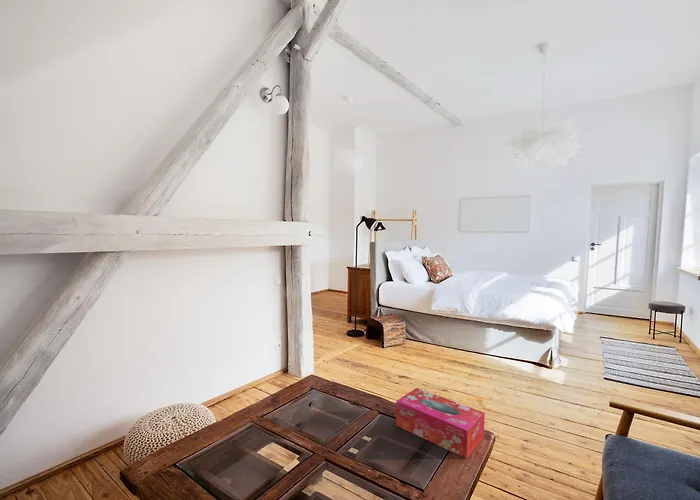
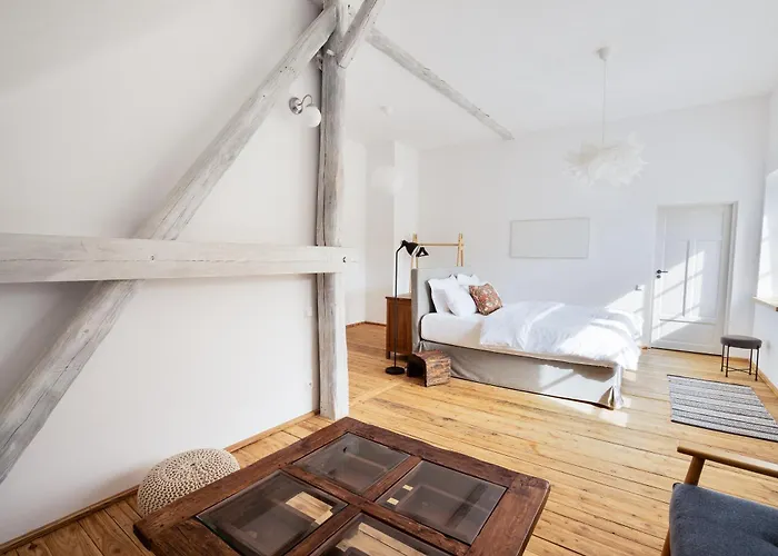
- tissue box [395,387,486,459]
